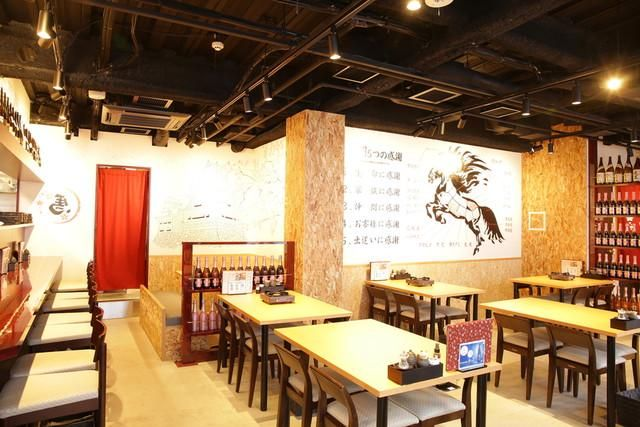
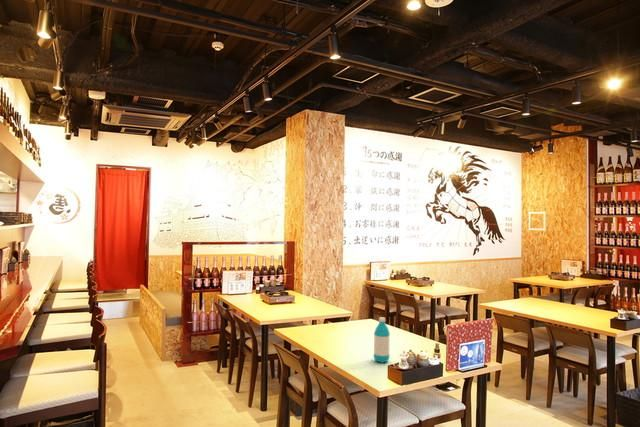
+ water bottle [373,316,391,364]
